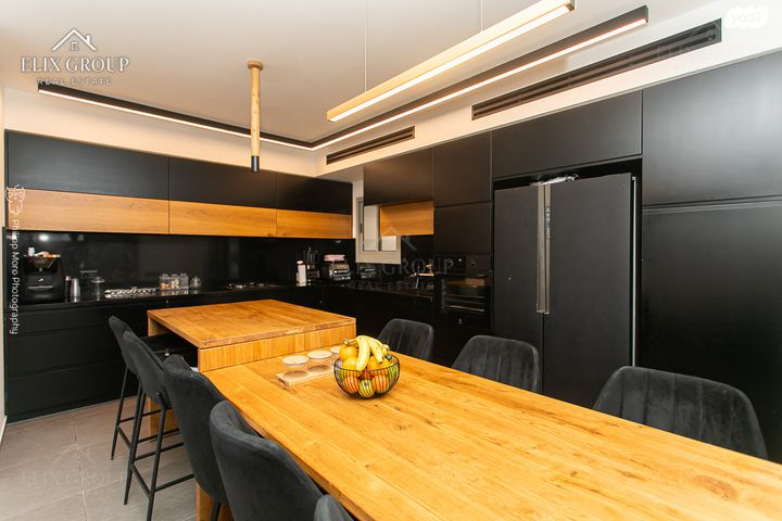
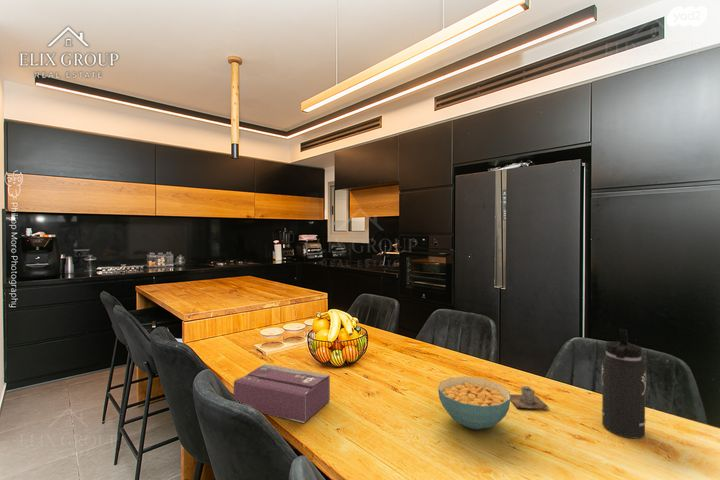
+ tissue box [233,363,331,424]
+ cereal bowl [437,376,511,430]
+ thermos bottle [601,328,647,439]
+ cup [510,385,550,410]
